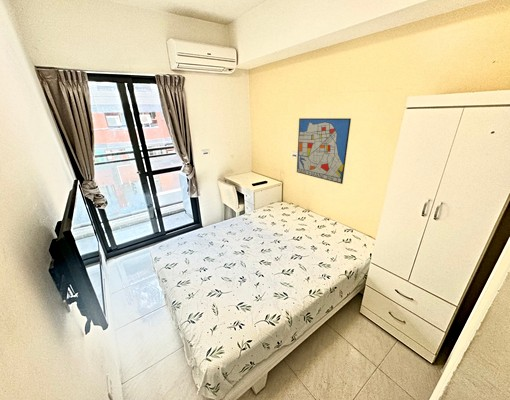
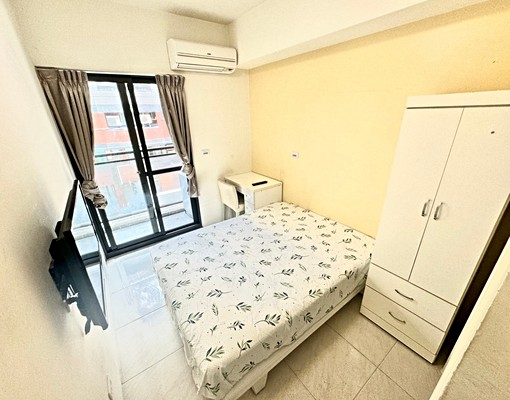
- wall art [296,117,352,185]
